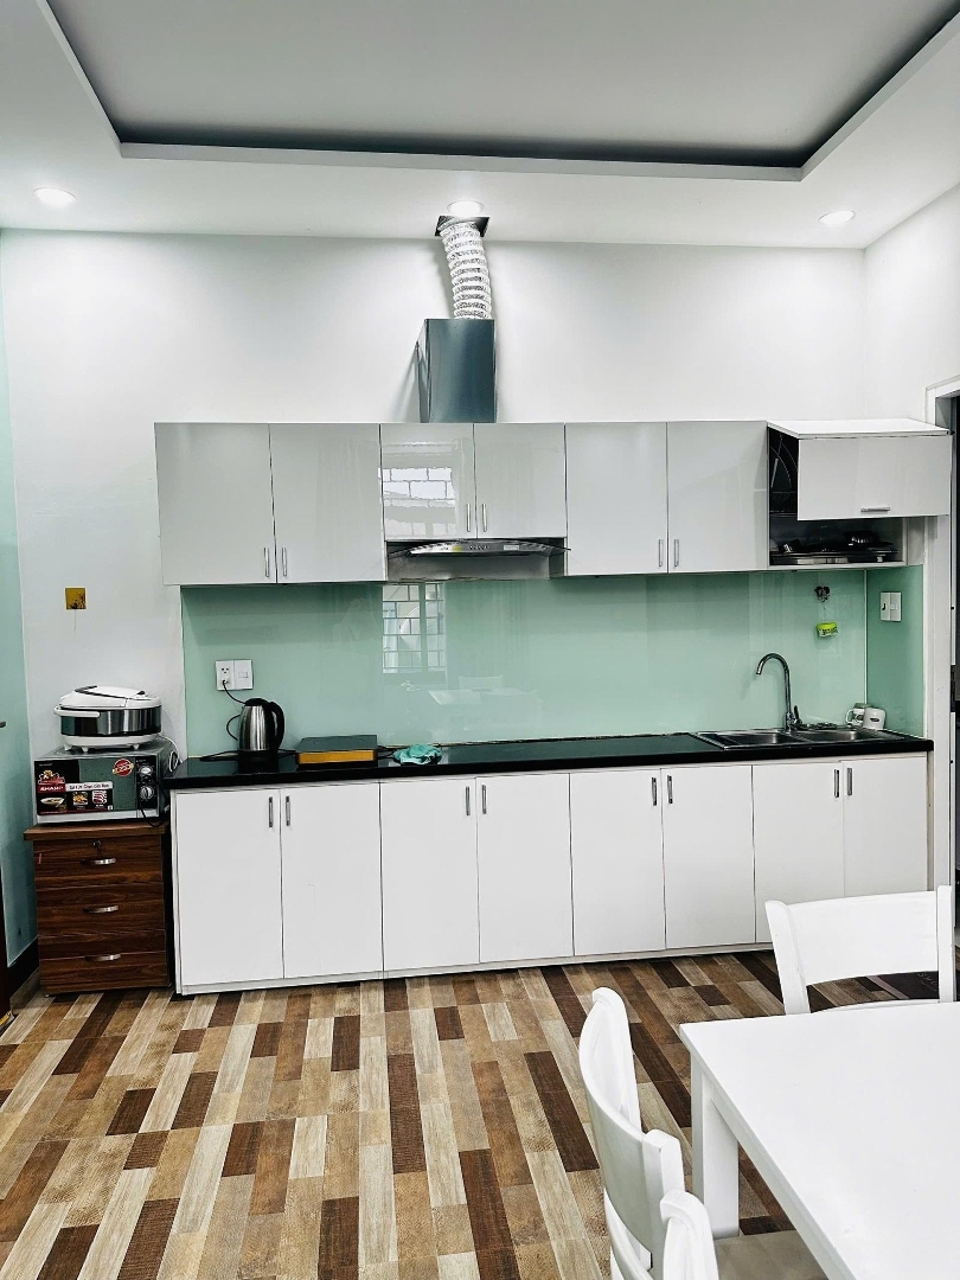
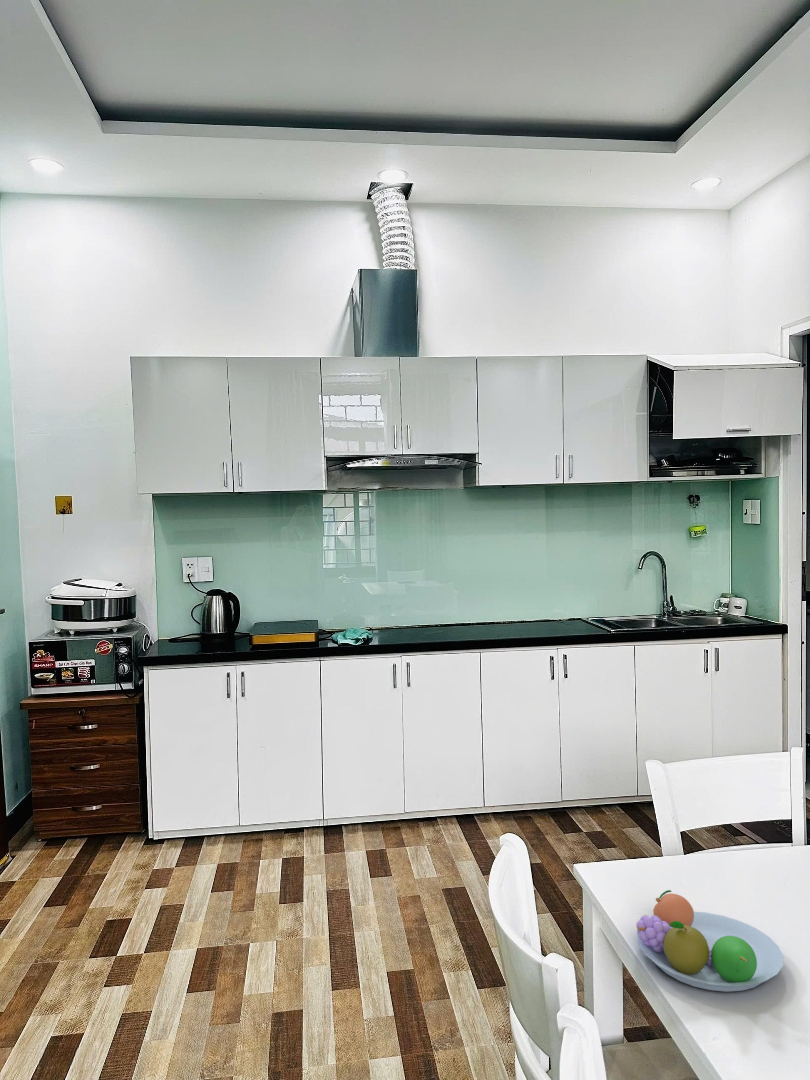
+ fruit bowl [635,889,784,993]
